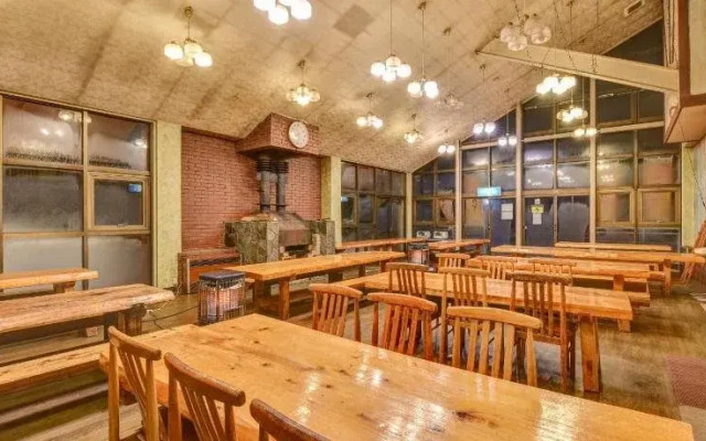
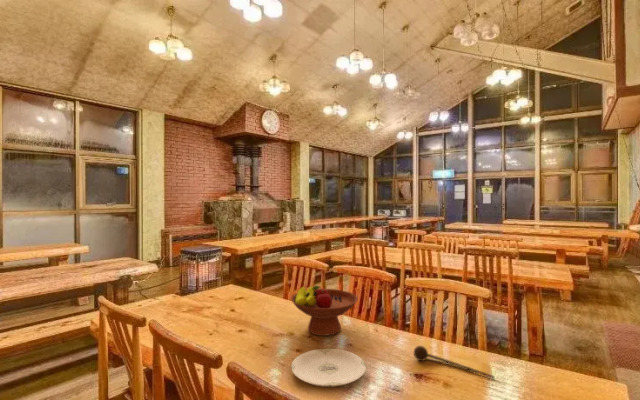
+ spoon [413,345,496,380]
+ plate [290,348,367,388]
+ fruit bowl [290,285,359,337]
